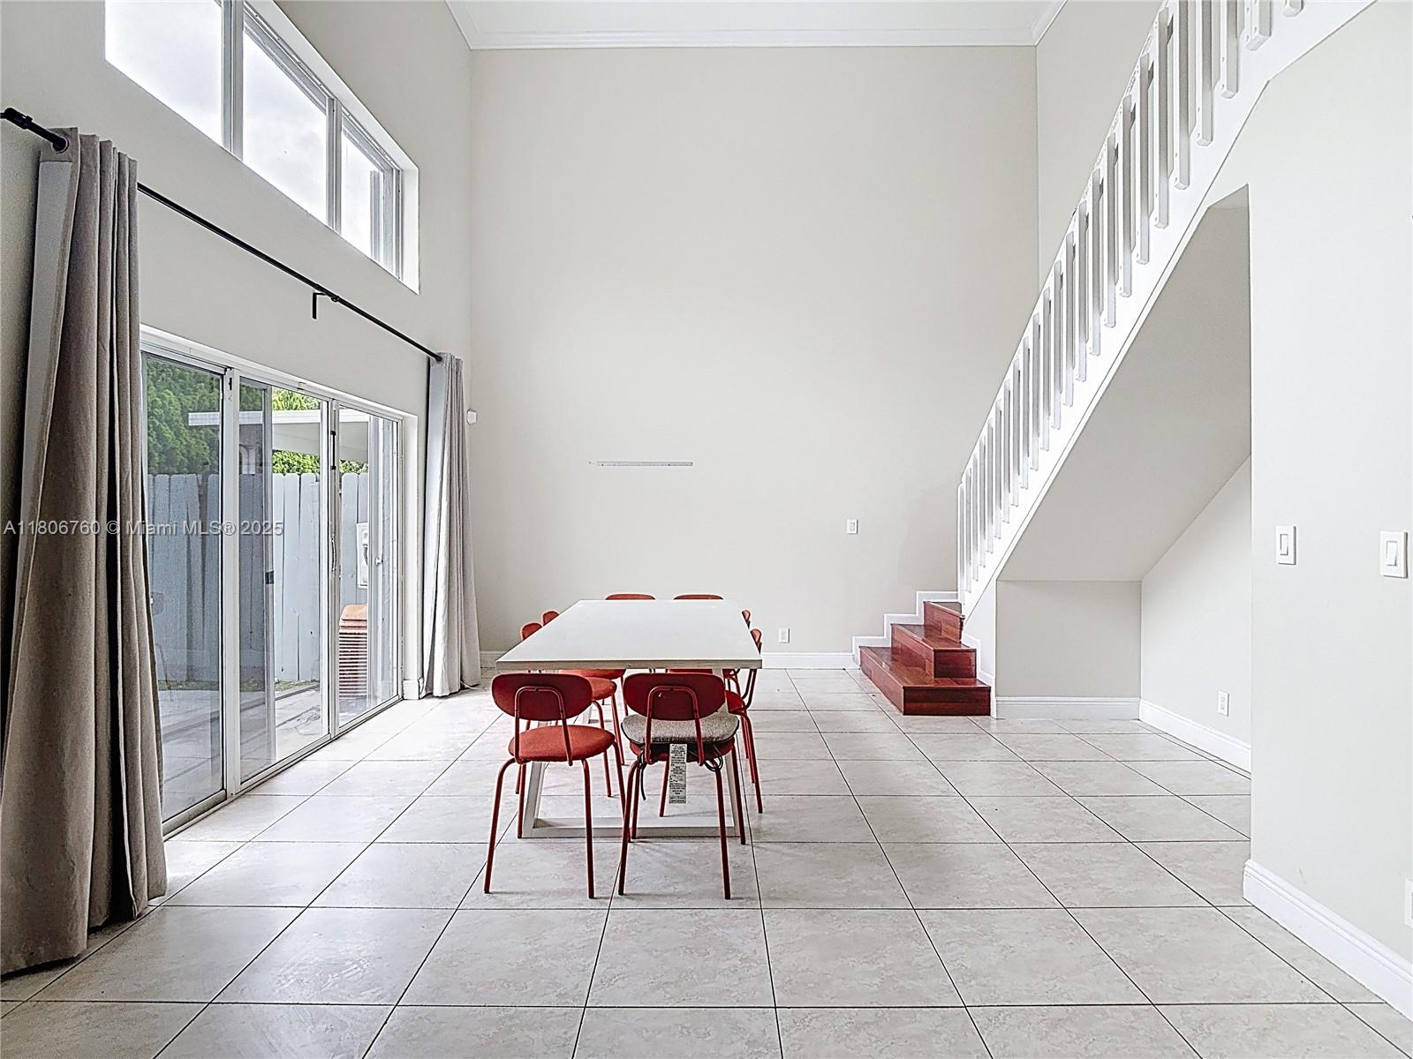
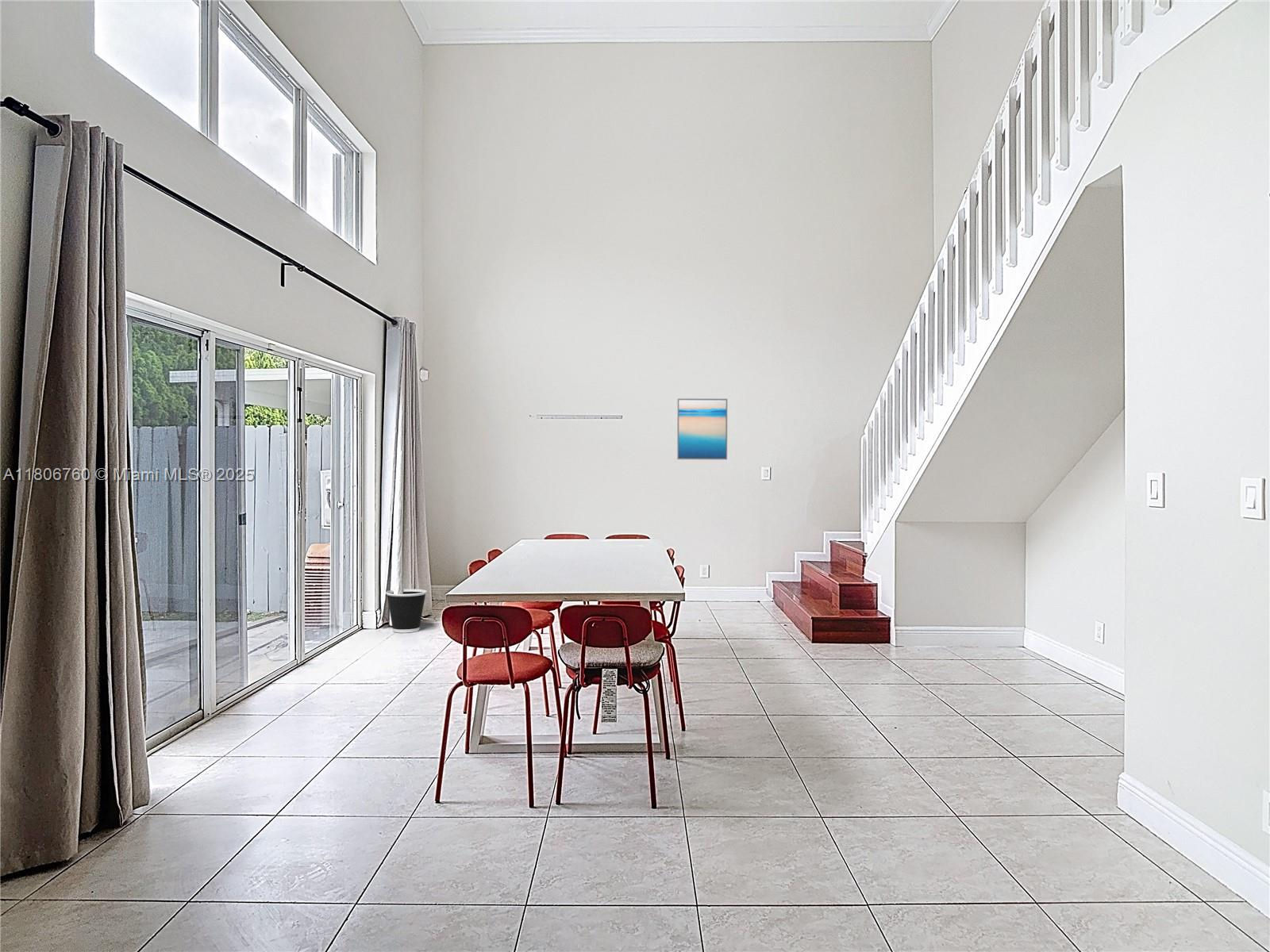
+ wall art [676,397,728,460]
+ wastebasket [385,589,427,633]
